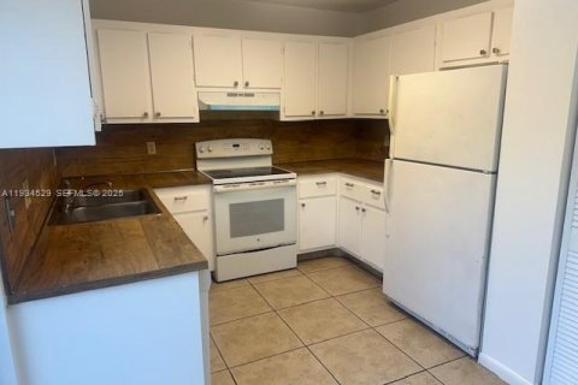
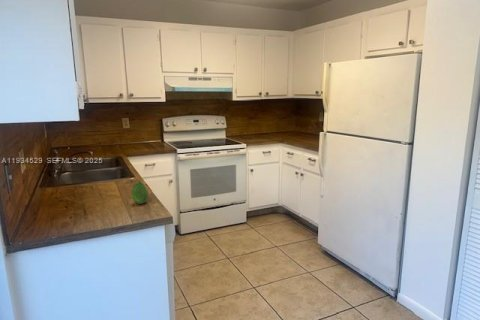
+ fruit [131,180,149,205]
